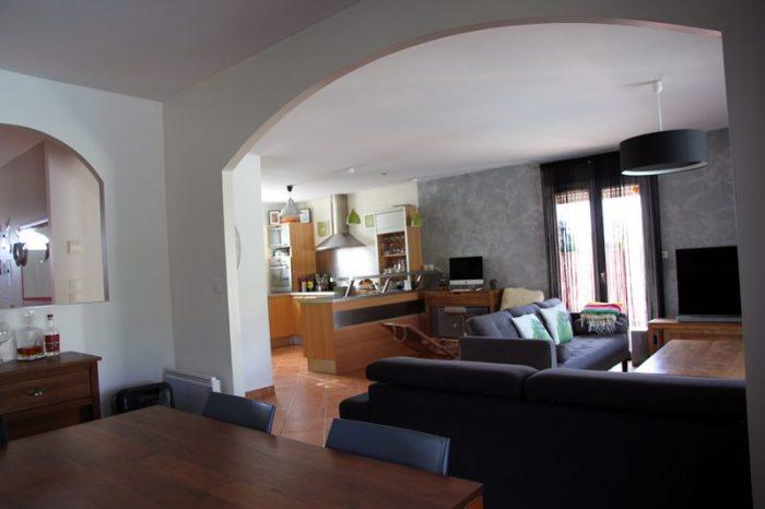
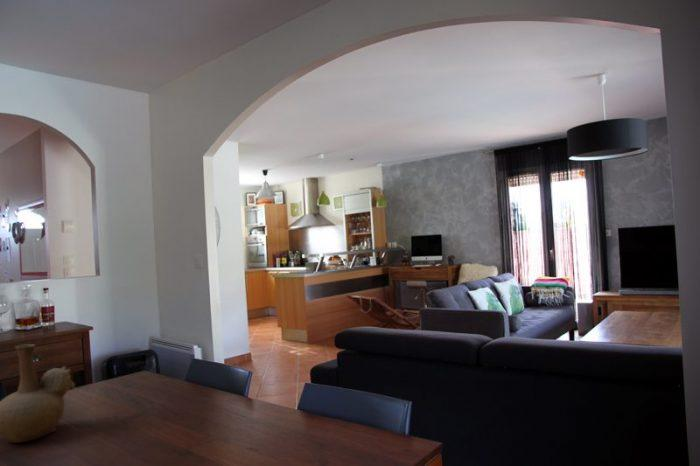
+ vase [0,343,76,444]
